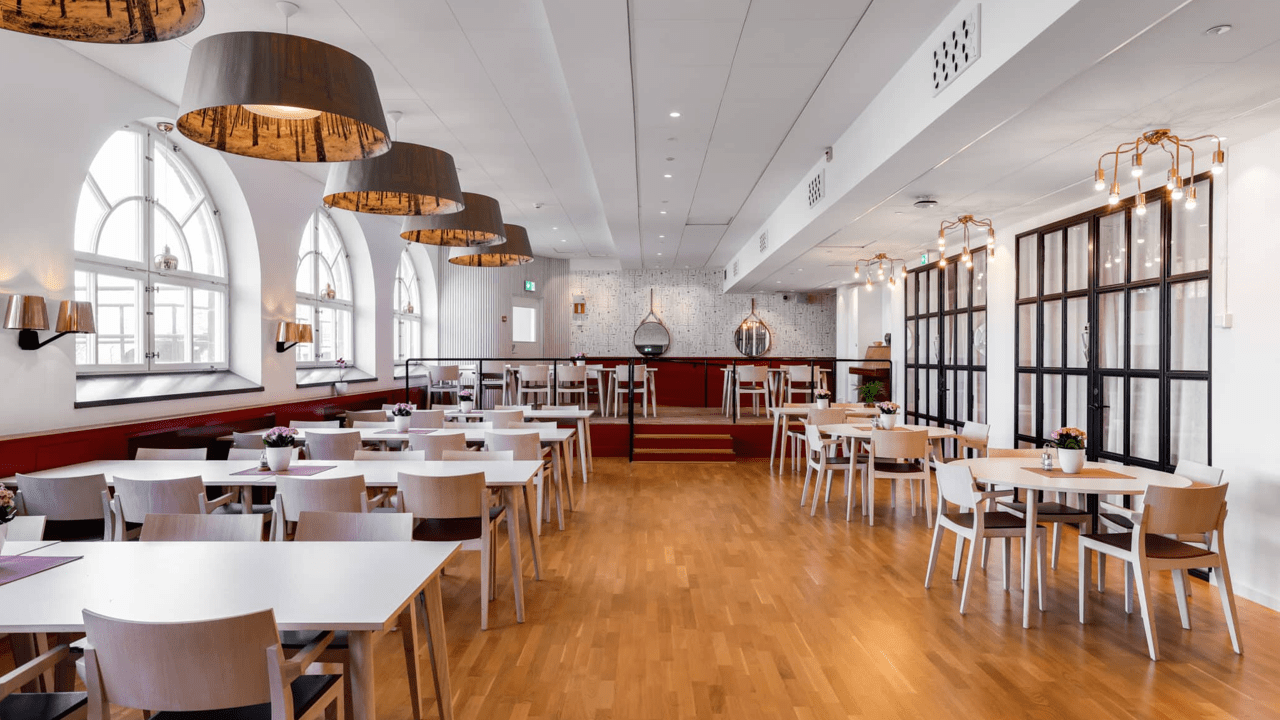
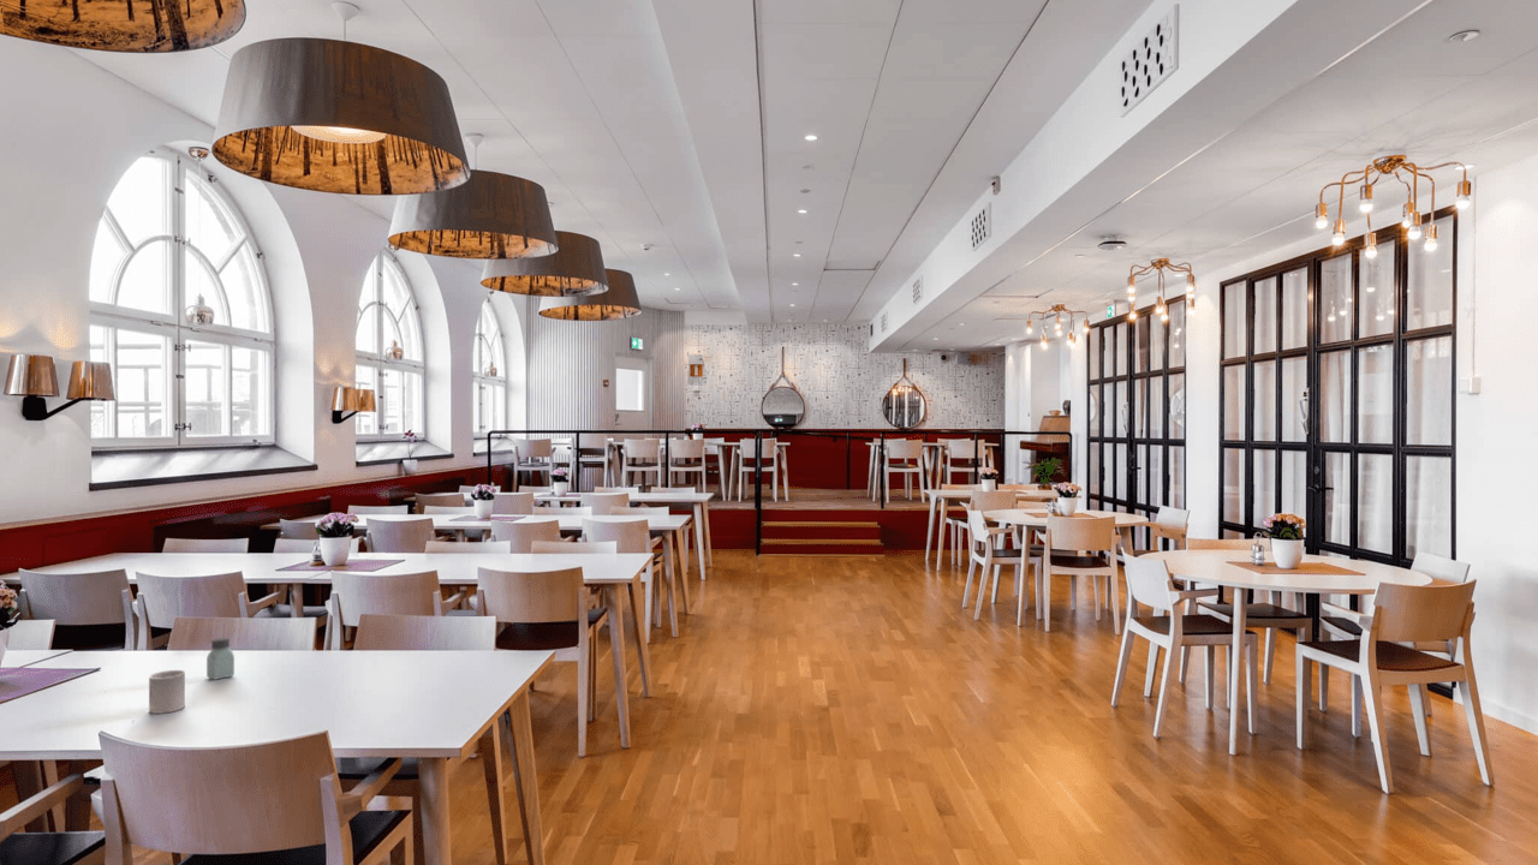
+ saltshaker [205,637,236,681]
+ cup [148,669,186,715]
